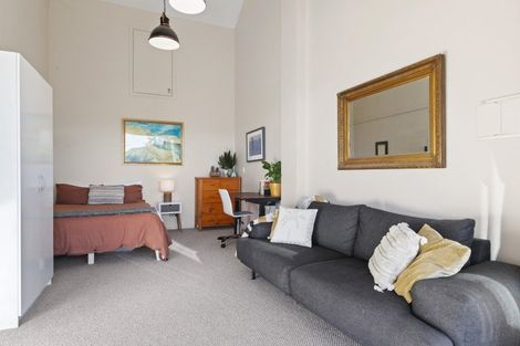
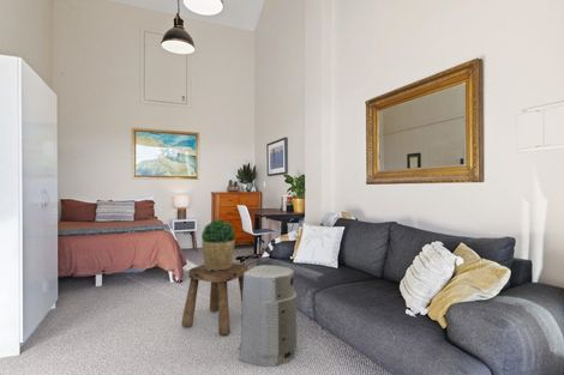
+ air purifier [236,264,298,368]
+ stool [180,262,250,335]
+ potted plant [200,218,236,271]
